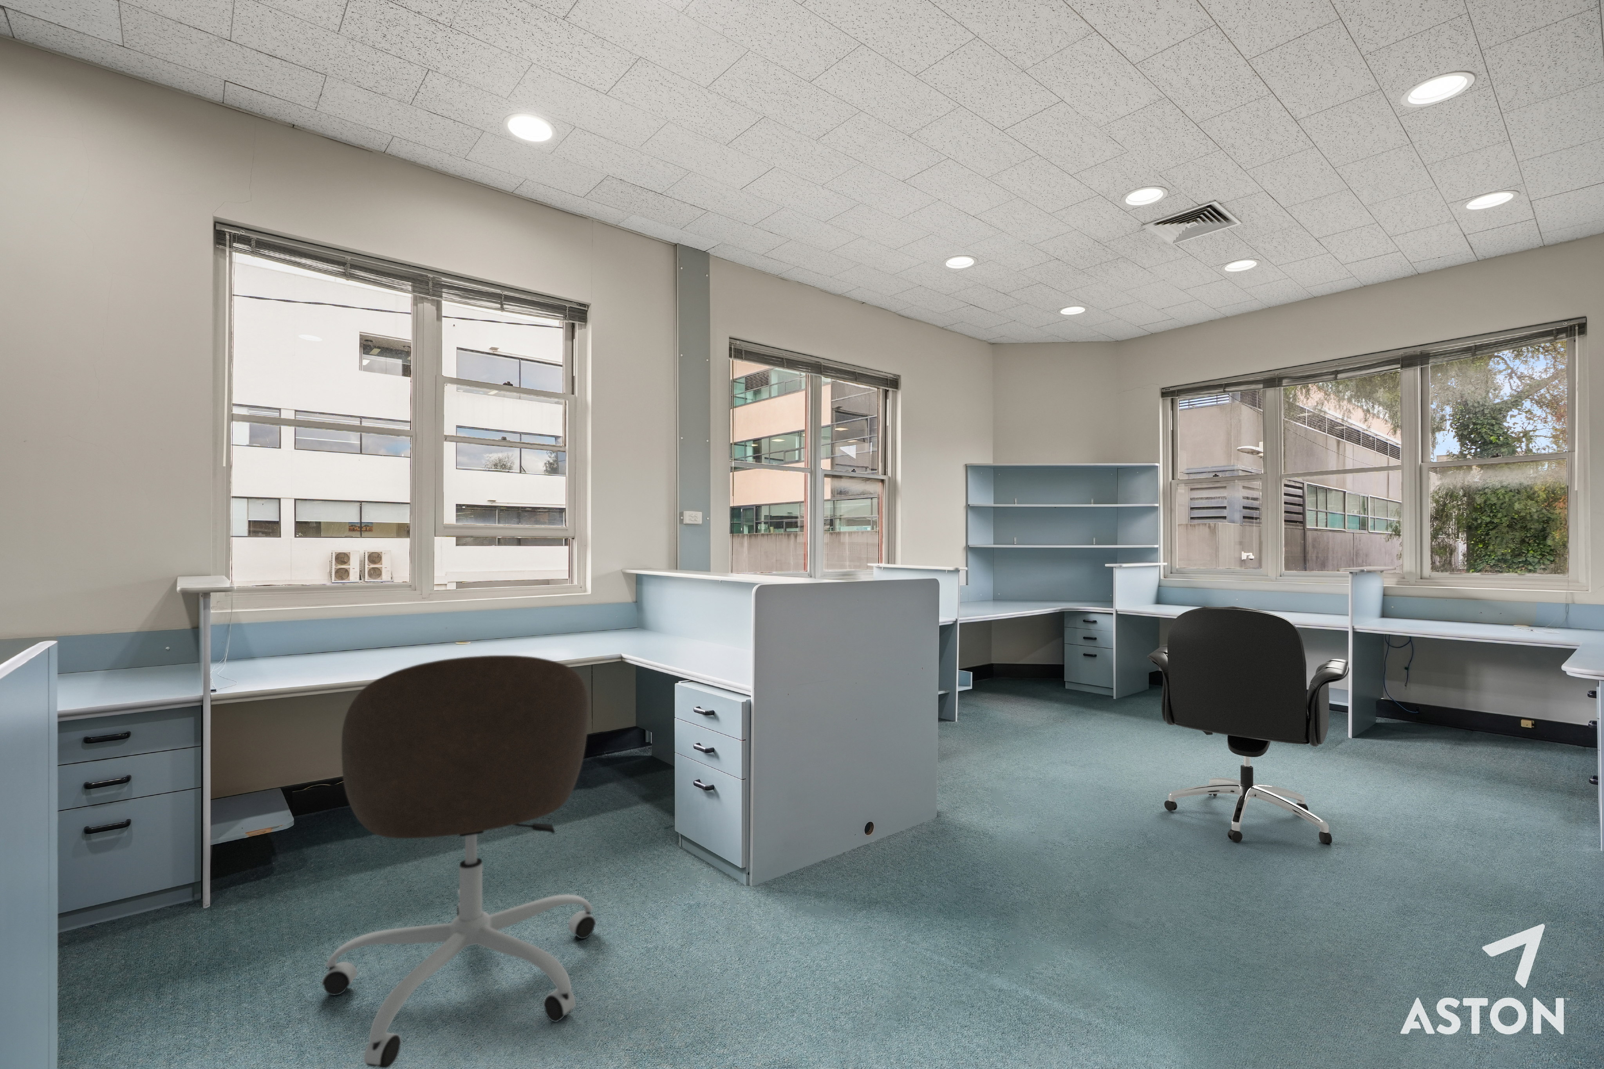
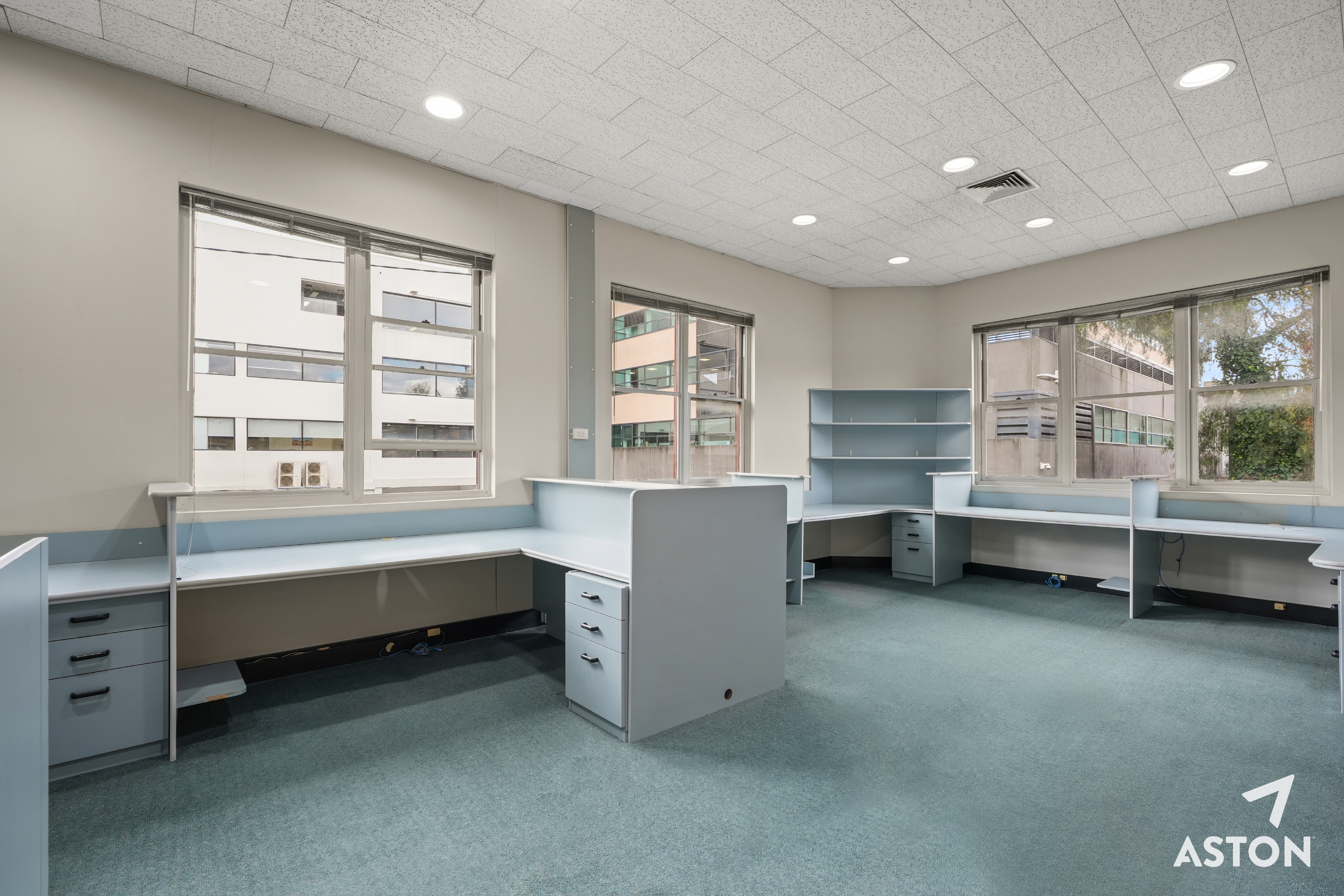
- office chair [1147,606,1350,845]
- office chair [321,655,597,1069]
